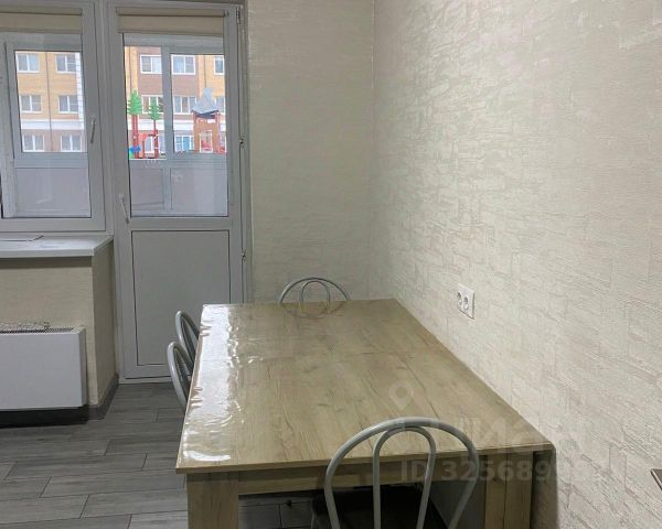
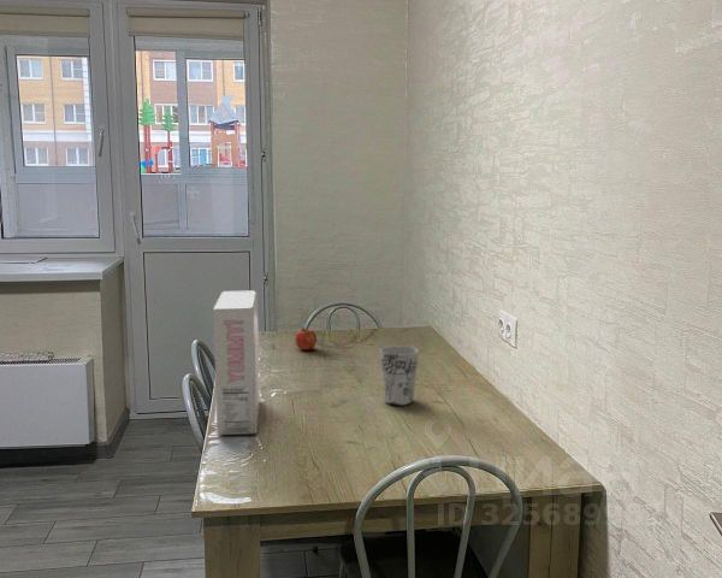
+ cereal box [212,290,261,436]
+ cup [379,344,420,407]
+ fruit [294,326,318,352]
